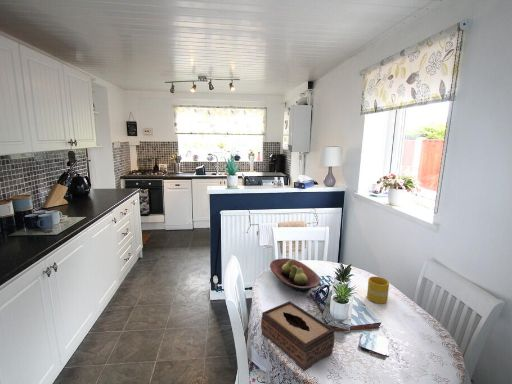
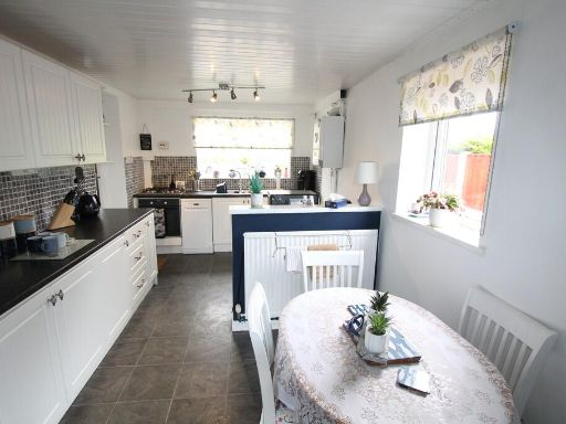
- tissue box [260,300,336,372]
- mug [366,275,390,304]
- fruit bowl [269,257,322,293]
